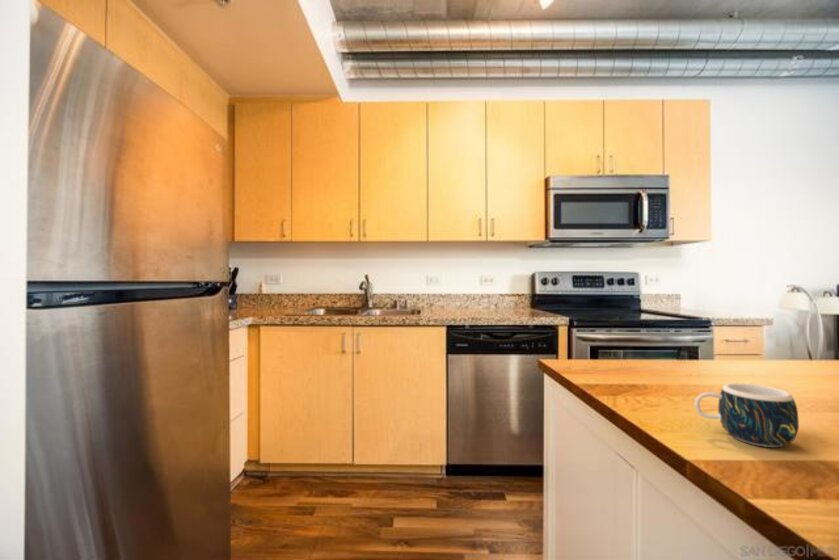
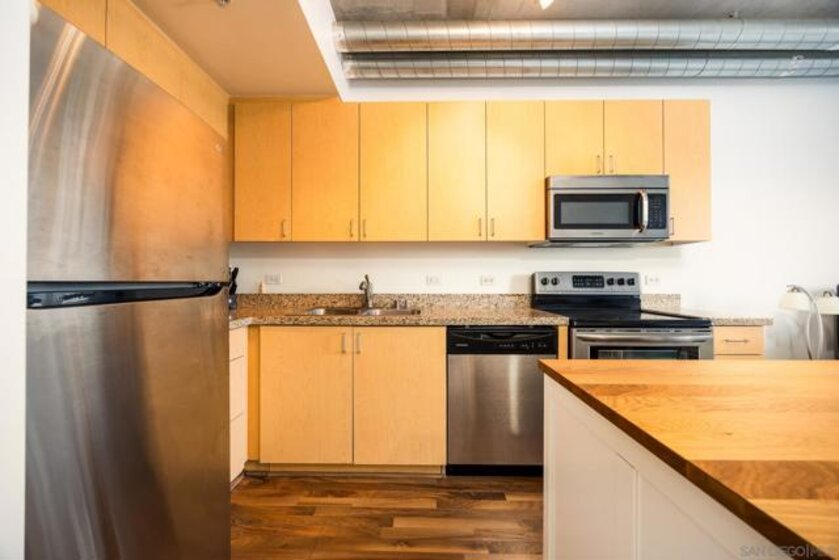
- mug [694,382,800,448]
